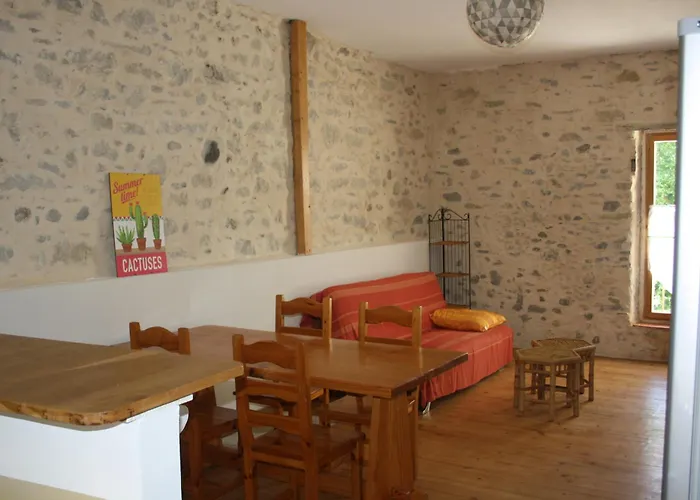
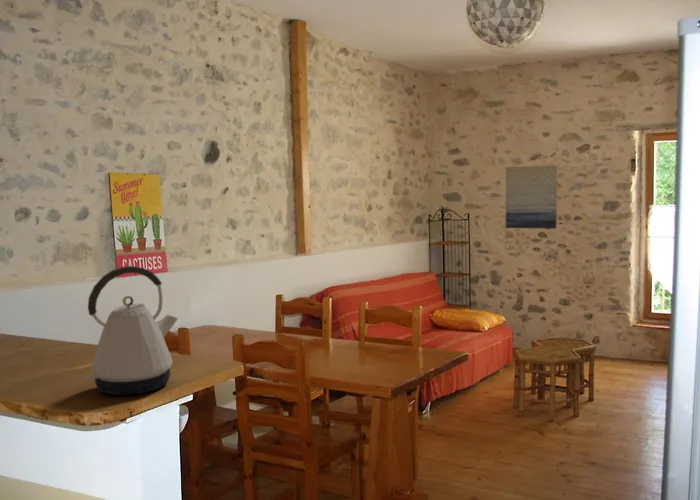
+ kettle [85,265,179,396]
+ wall art [505,165,558,230]
